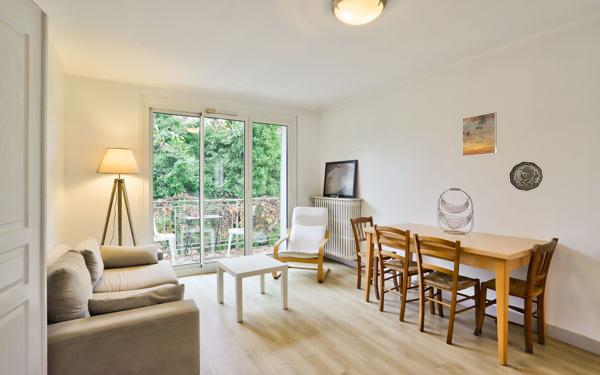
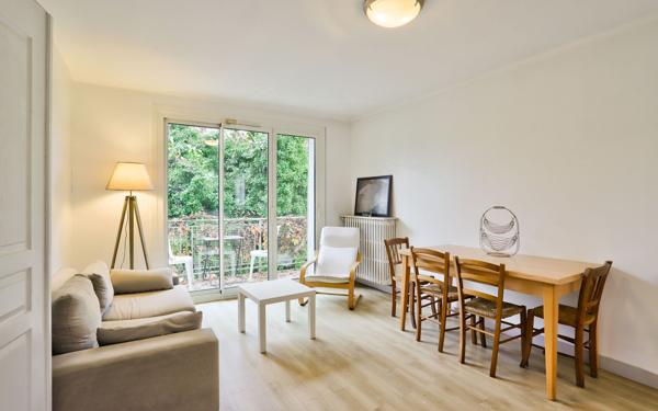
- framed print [461,111,498,157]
- decorative plate [508,161,544,192]
